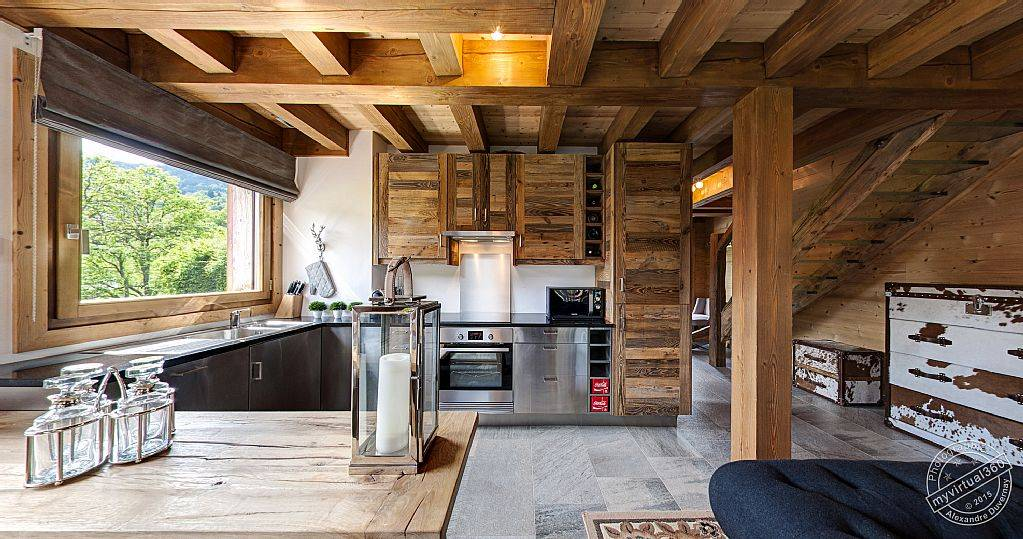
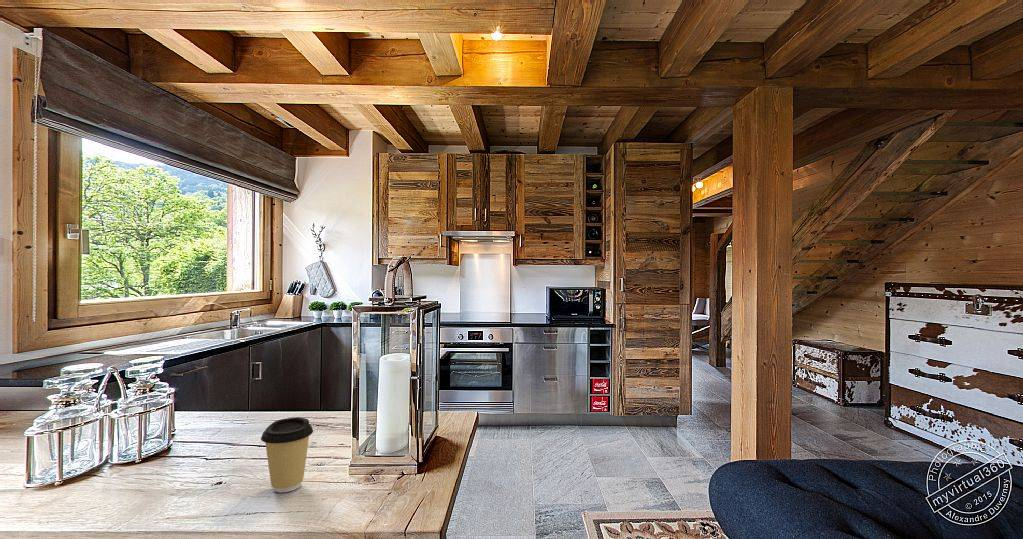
+ coffee cup [260,417,314,493]
